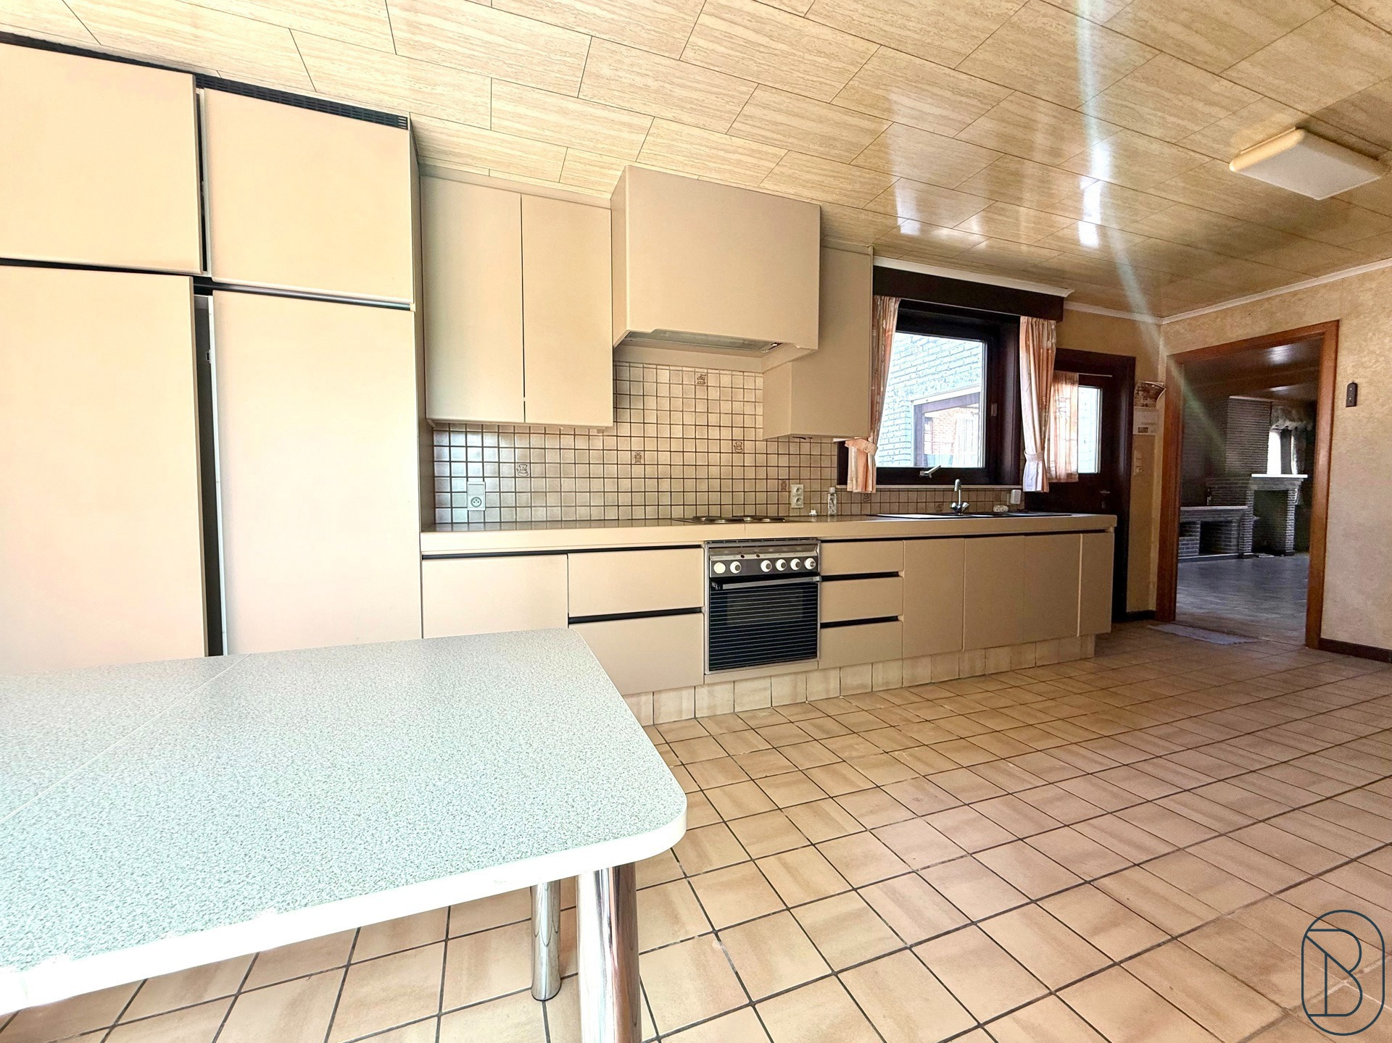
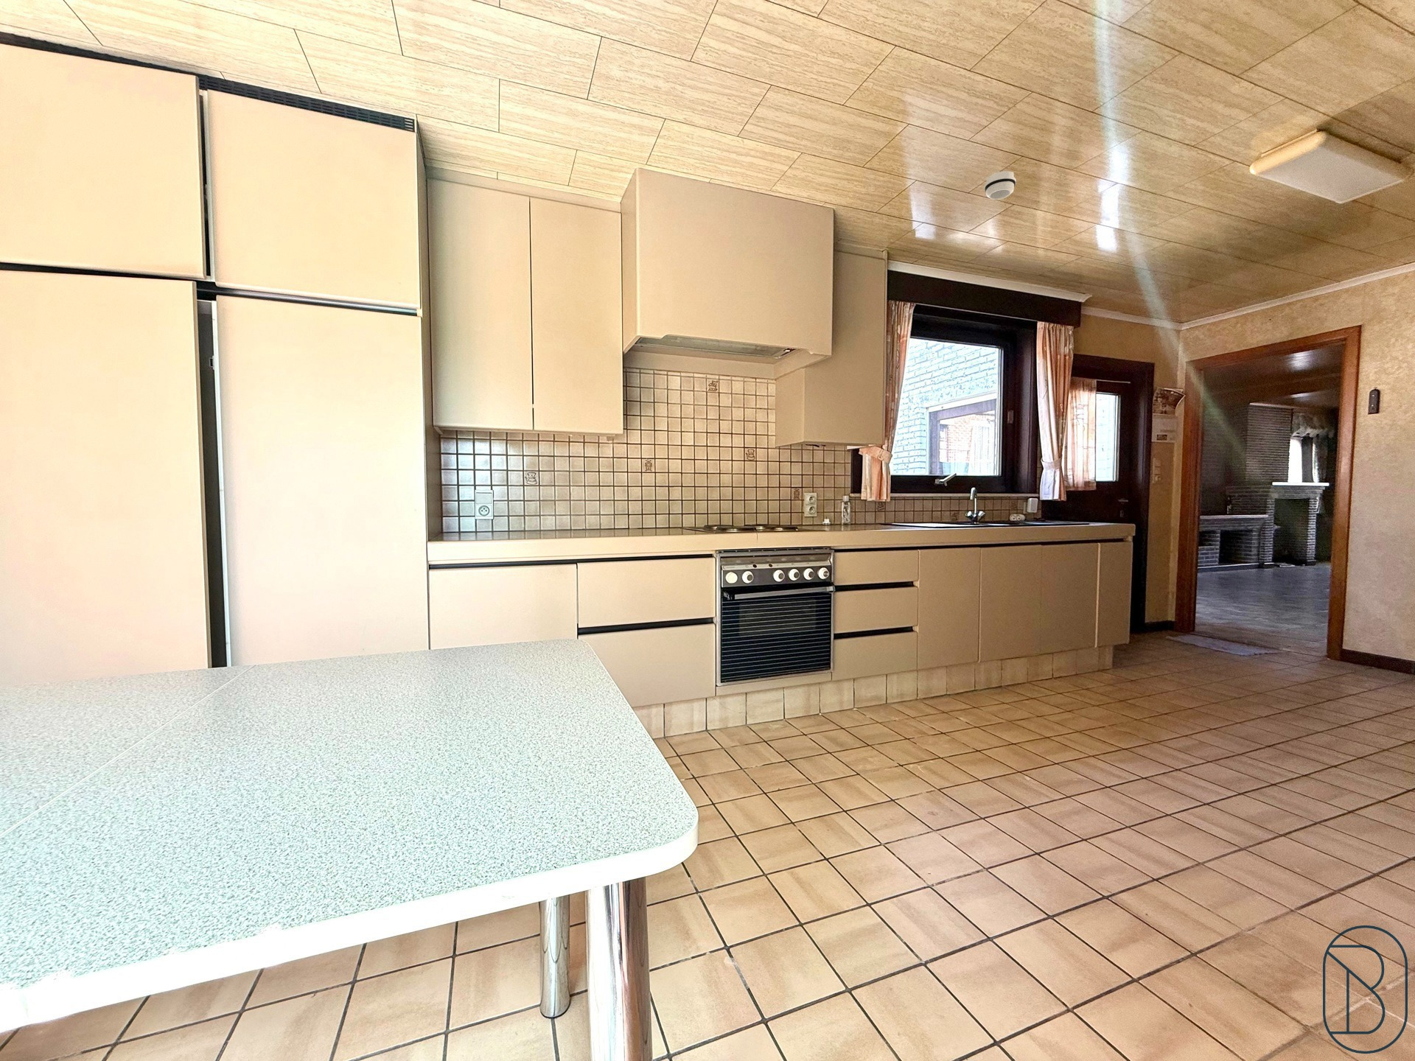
+ smoke detector [984,171,1017,201]
